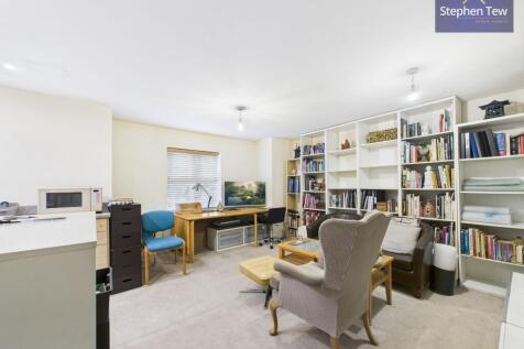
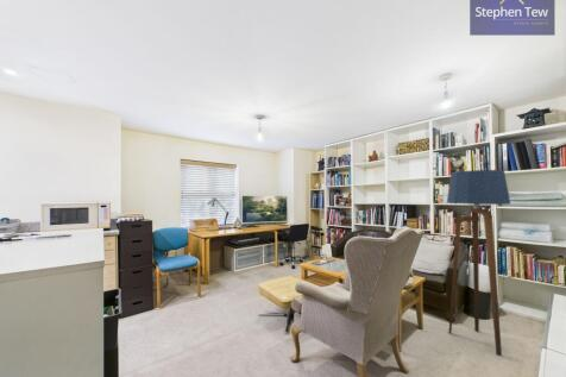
+ floor lamp [446,169,511,357]
